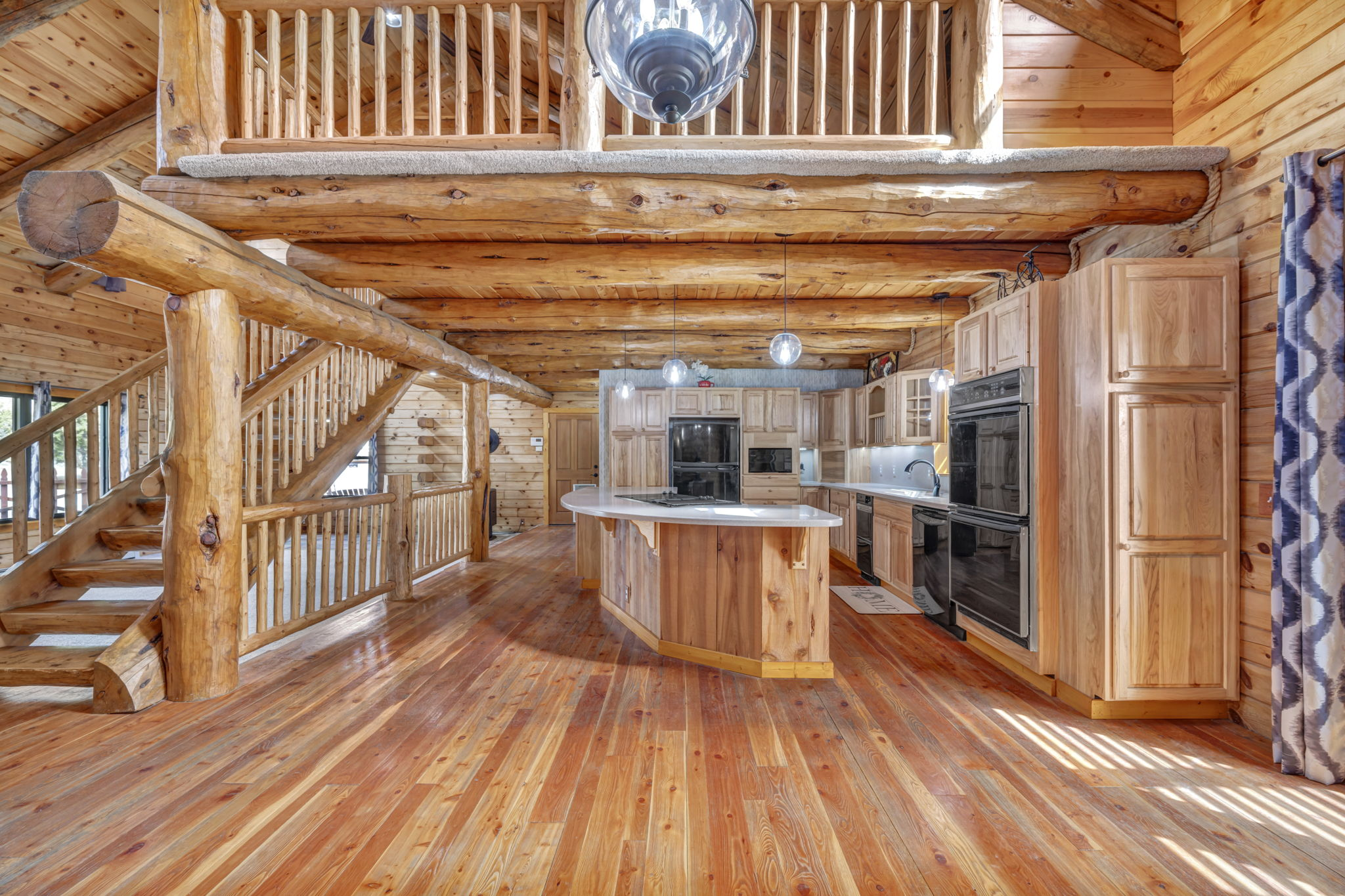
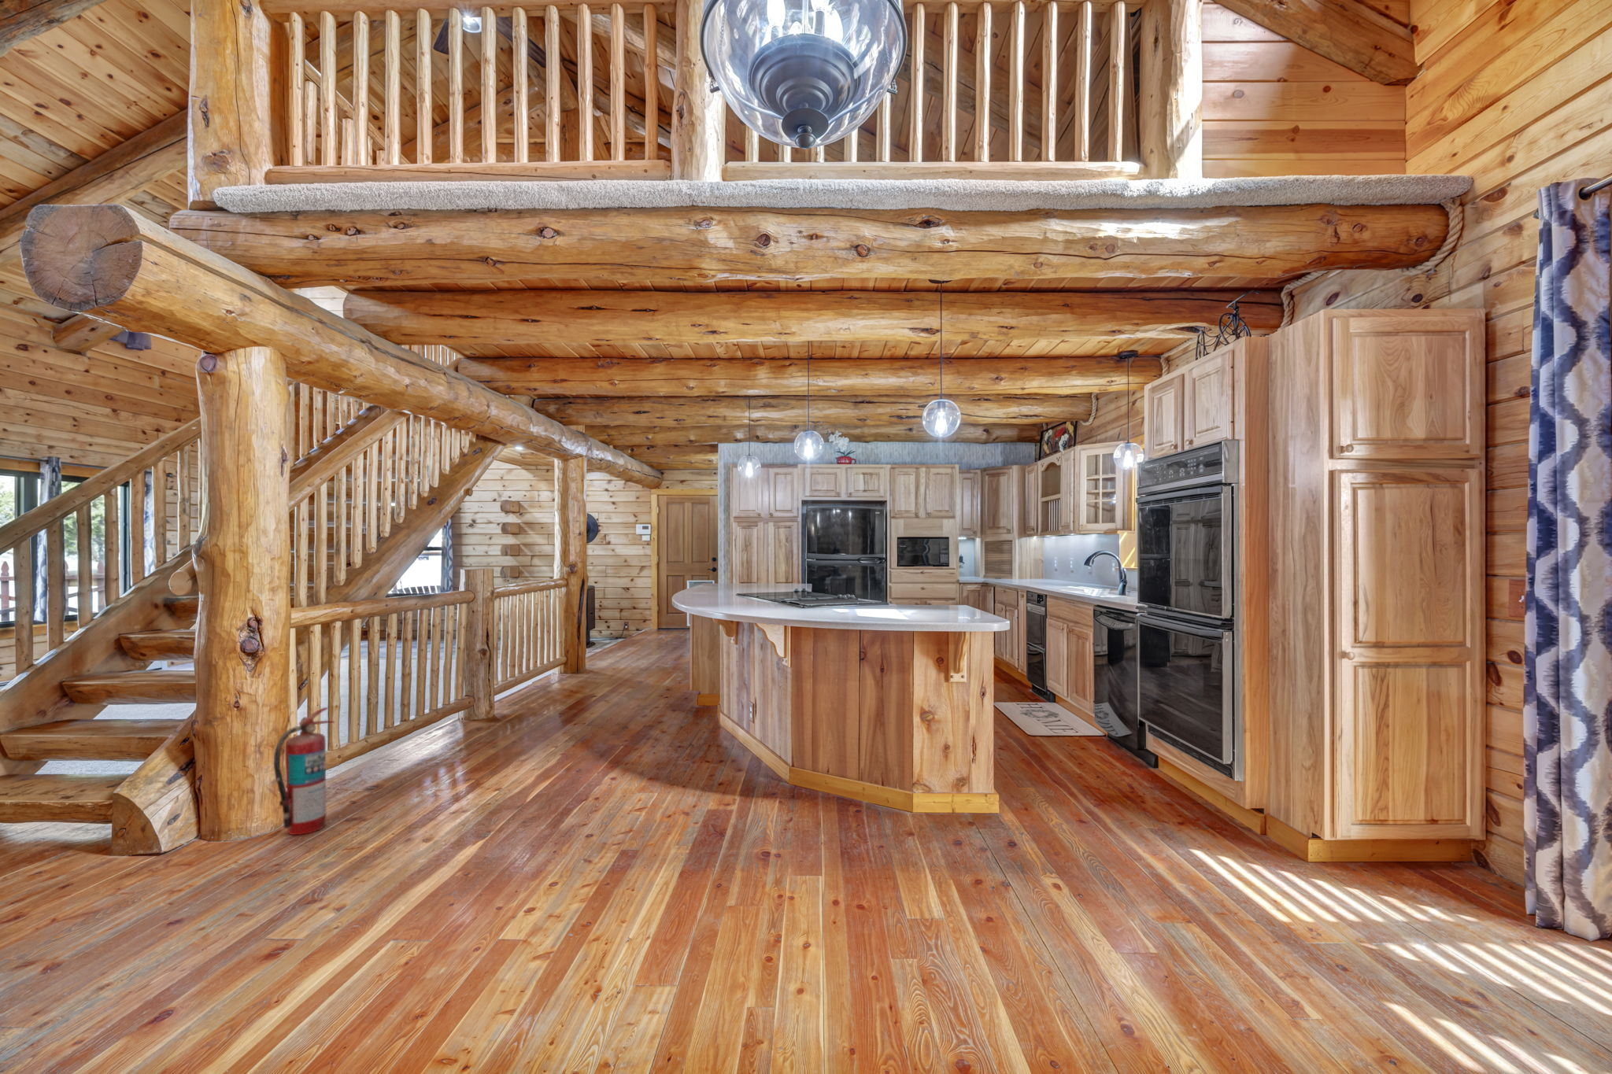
+ fire extinguisher [273,706,336,835]
